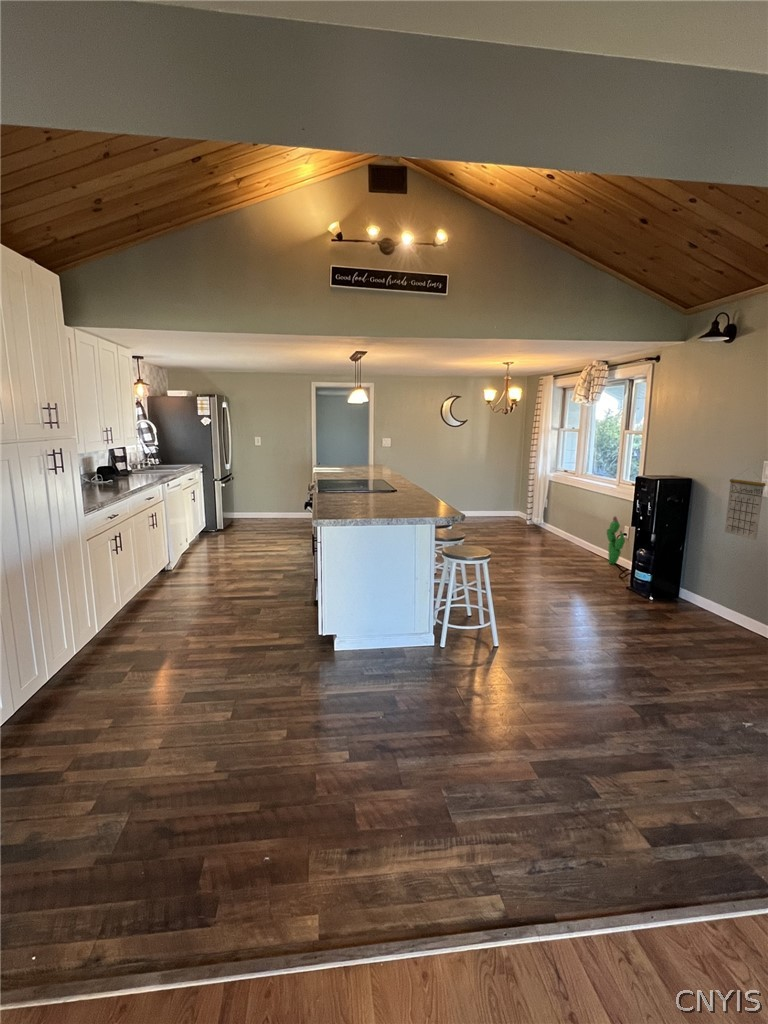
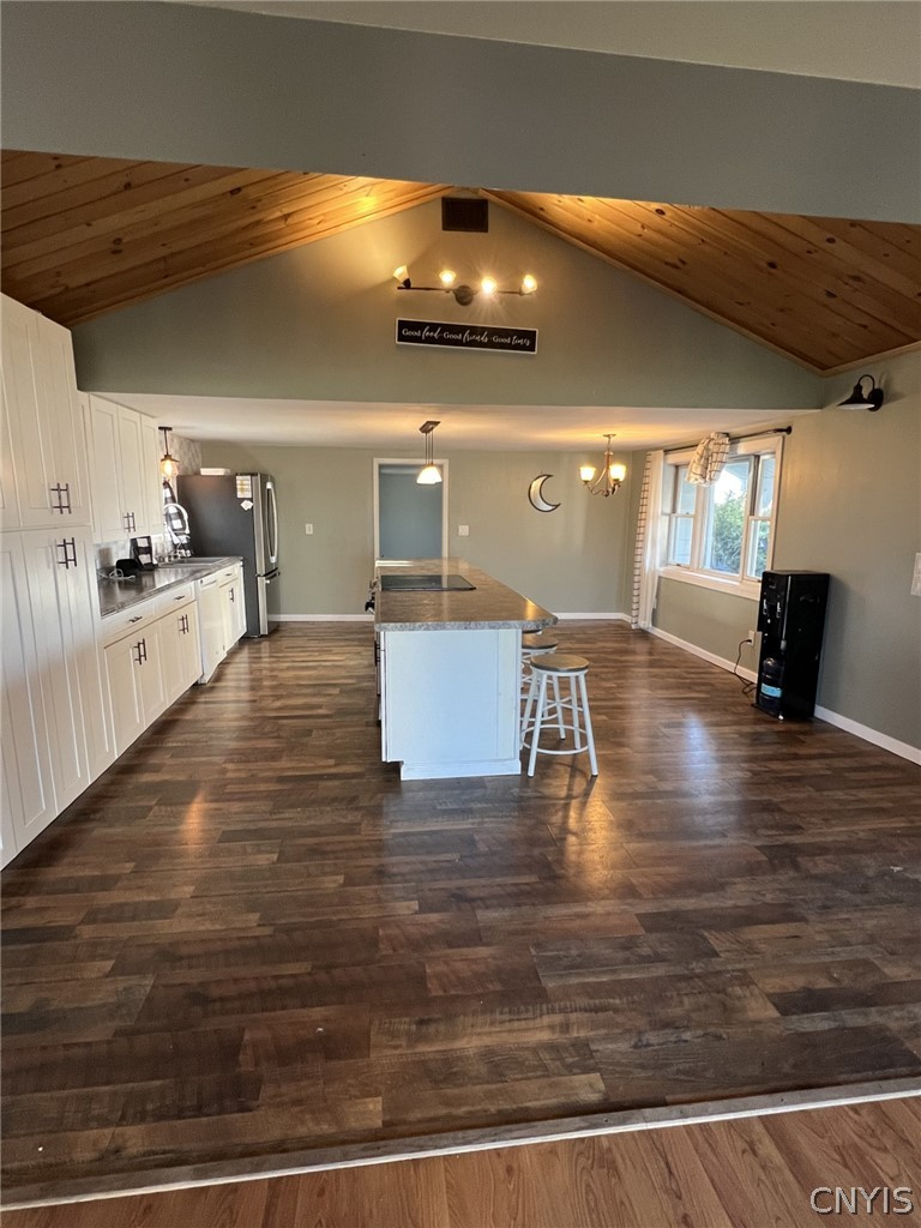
- calendar [724,468,767,541]
- cactus [605,515,626,565]
